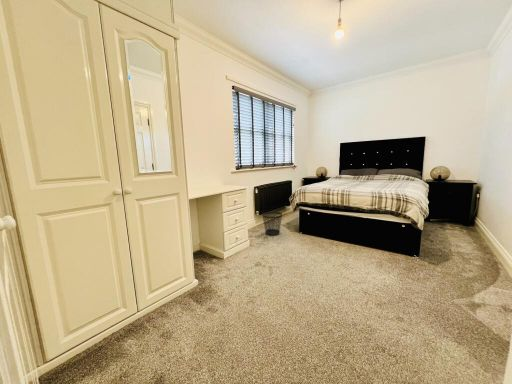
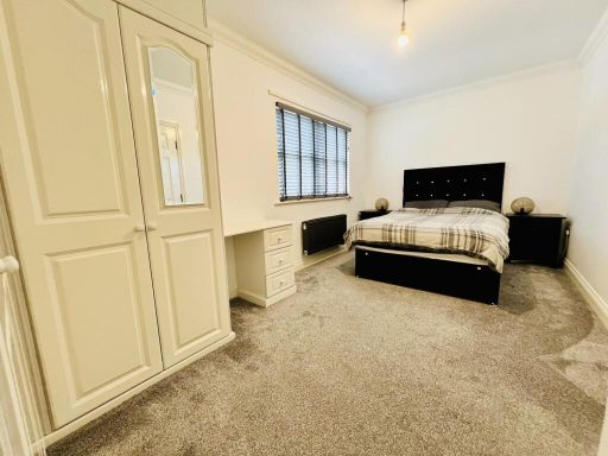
- wastebasket [261,211,283,237]
